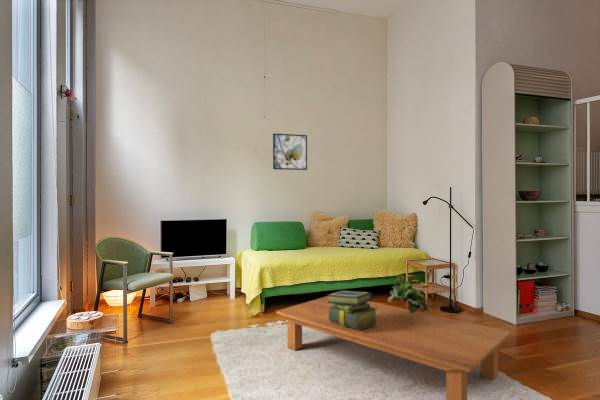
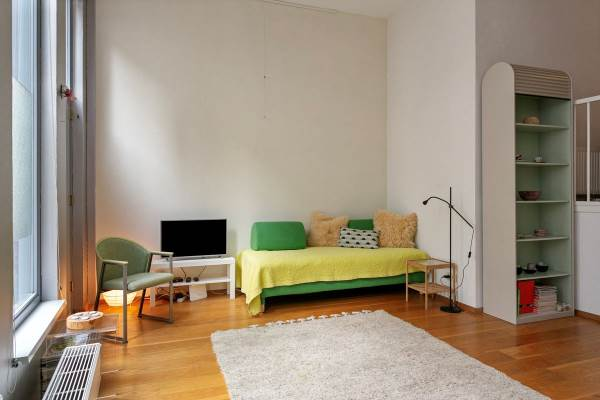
- coffee table [275,295,512,400]
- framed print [272,132,308,171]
- flowering plant [387,274,433,314]
- stack of books [326,290,378,330]
